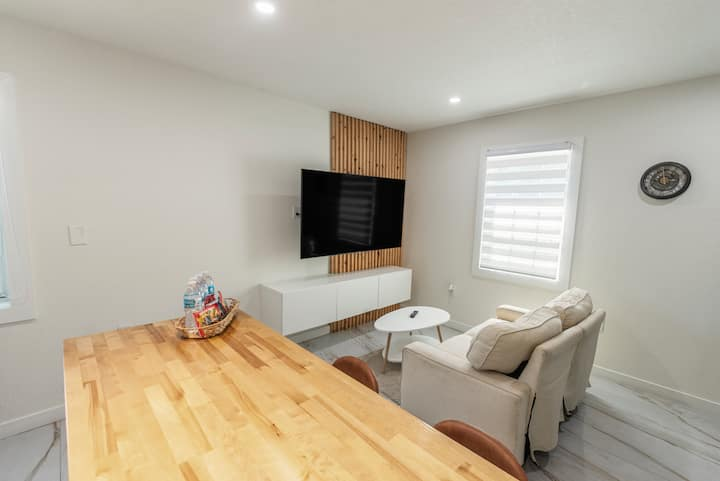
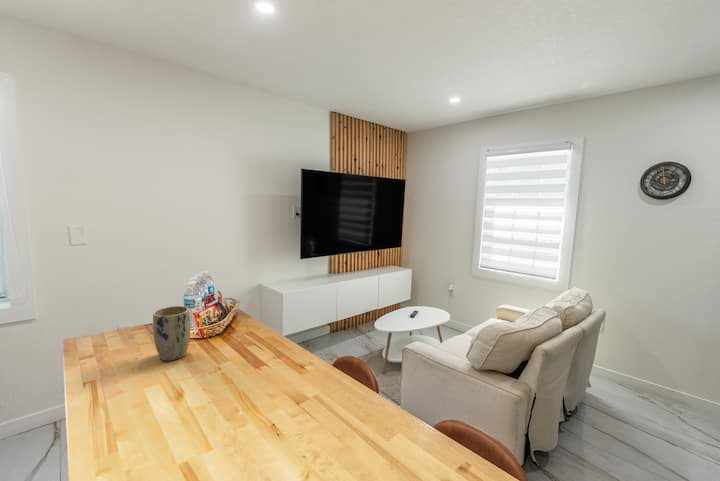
+ plant pot [152,305,191,362]
